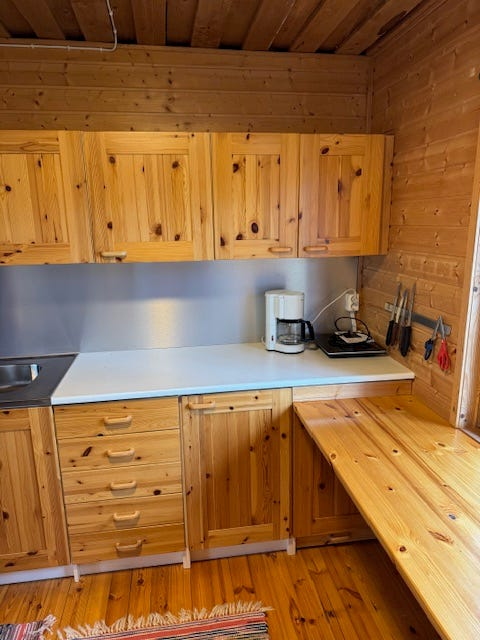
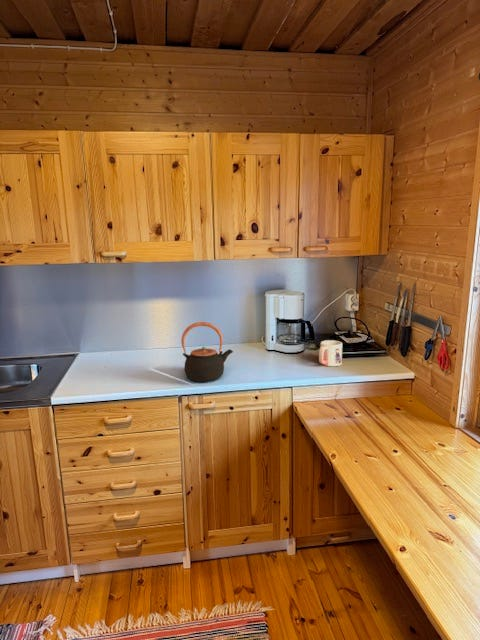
+ mug [318,339,343,367]
+ teapot [181,321,234,384]
